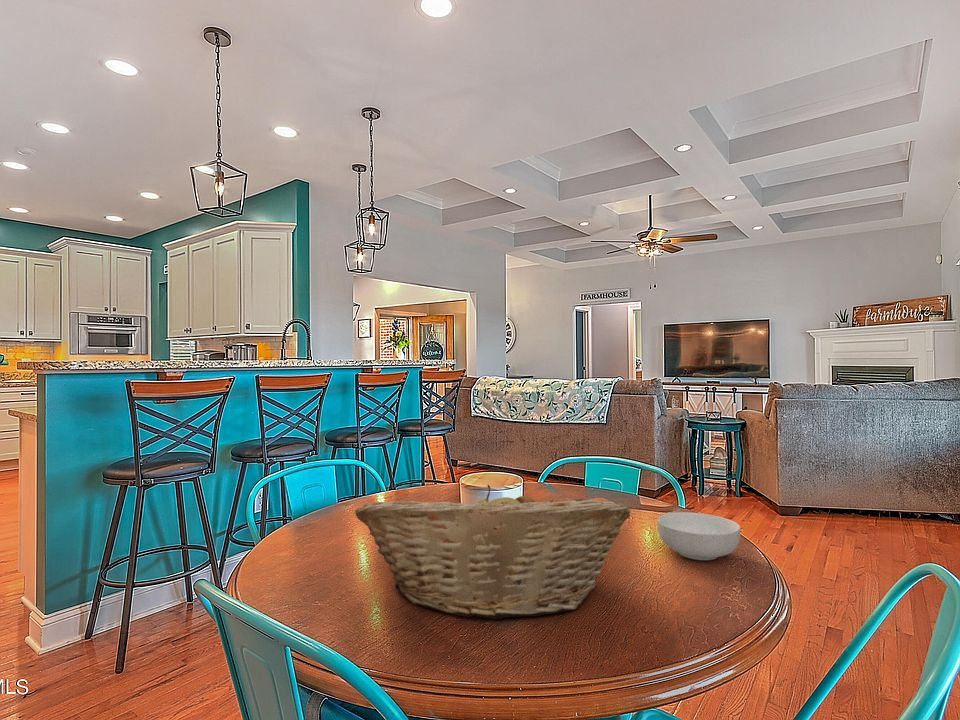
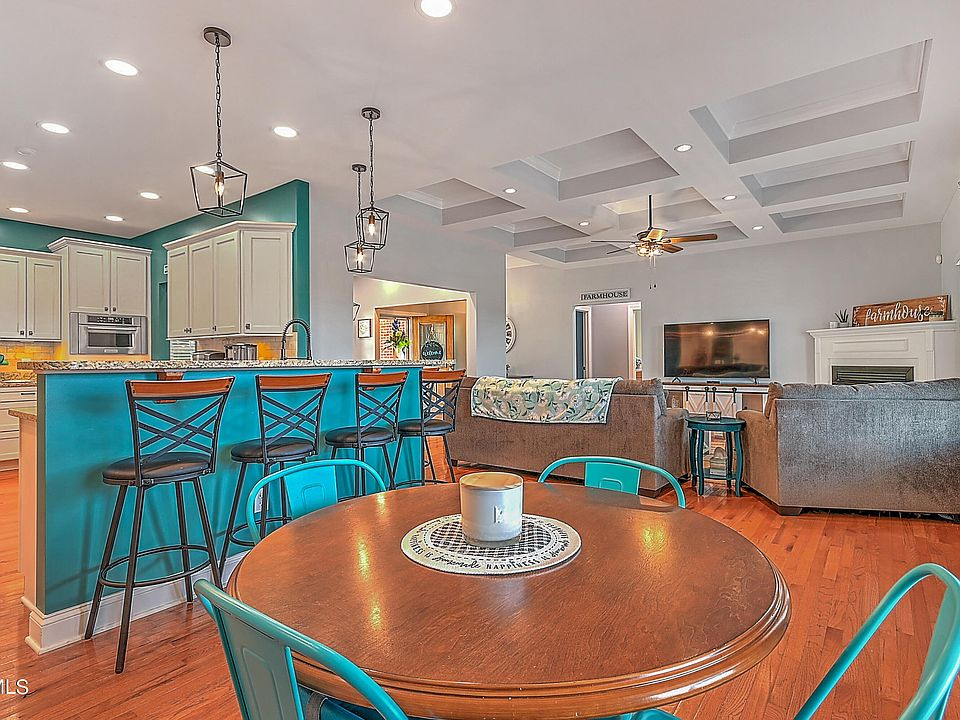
- cereal bowl [657,511,741,561]
- fruit basket [354,484,631,620]
